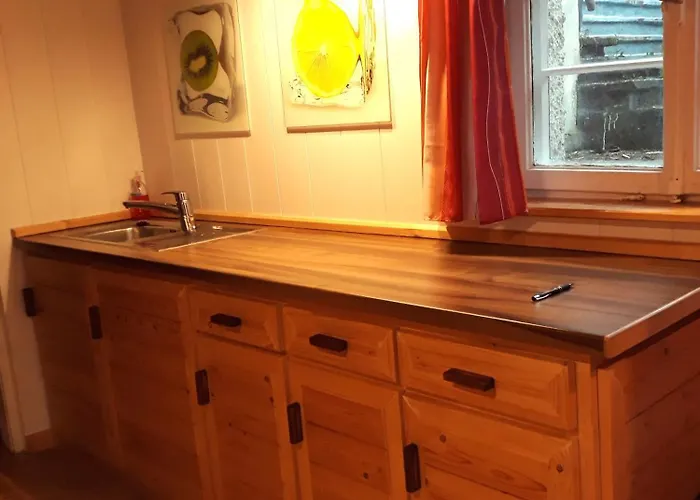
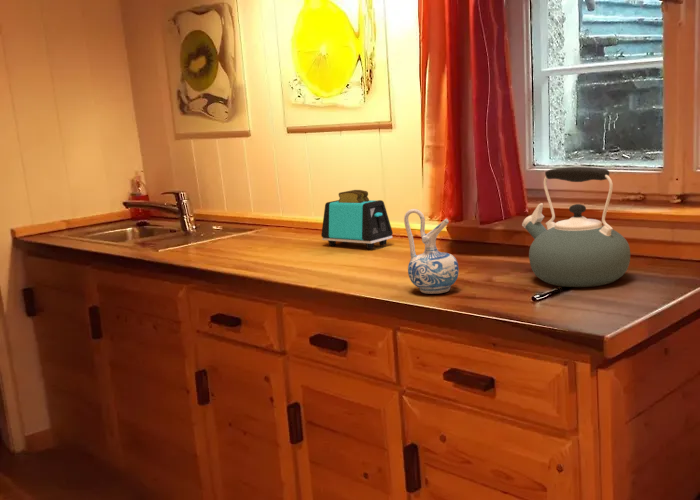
+ toaster [320,189,394,250]
+ kettle [521,166,631,288]
+ ceramic pitcher [403,208,460,295]
